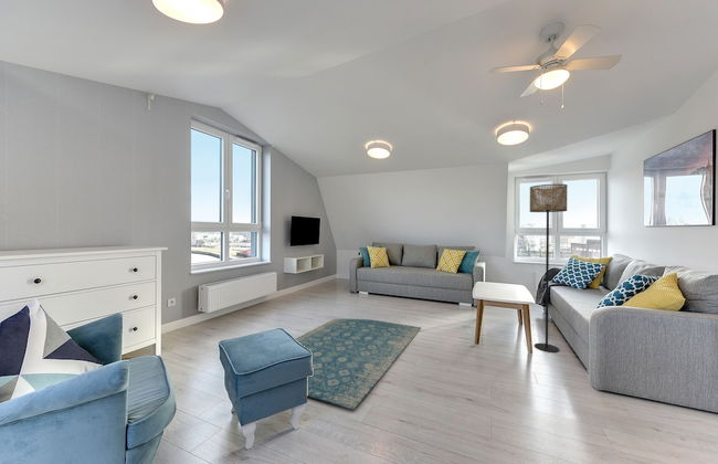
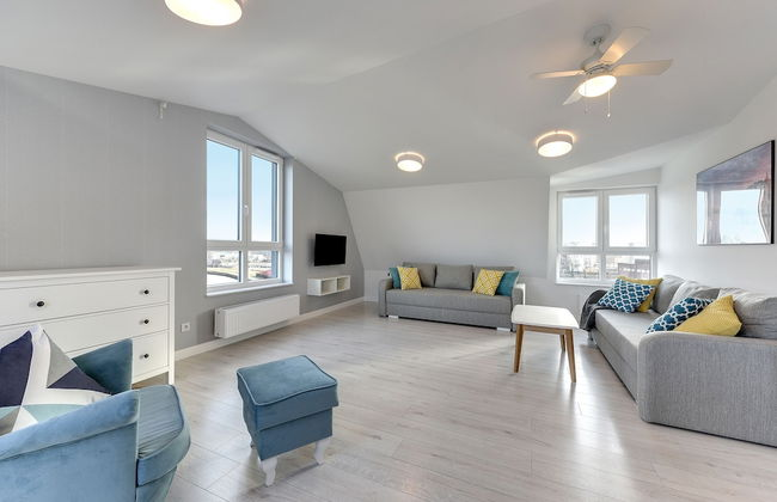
- rug [295,317,422,411]
- floor lamp [528,183,569,354]
